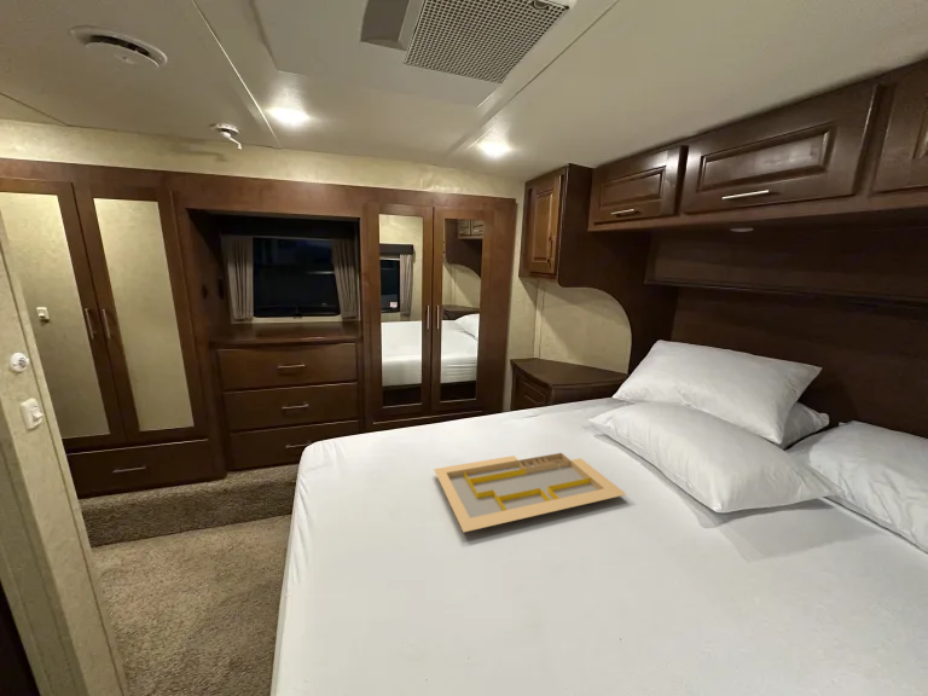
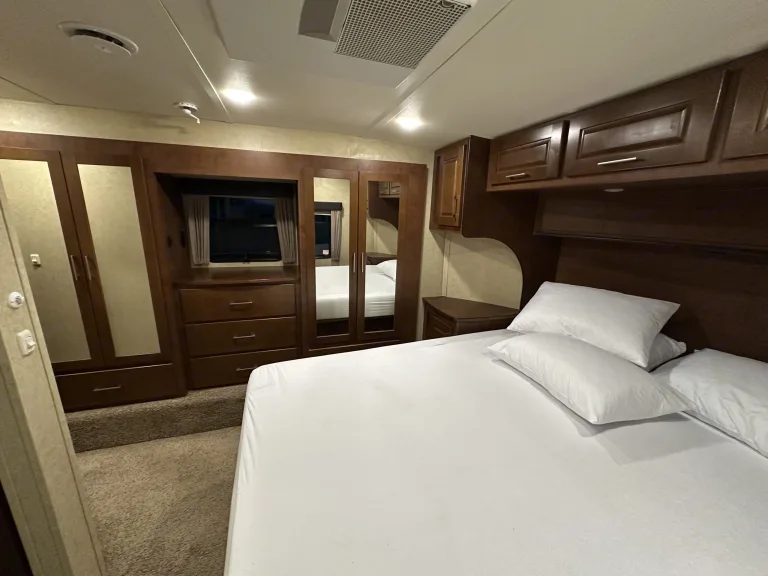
- serving tray [433,452,627,533]
